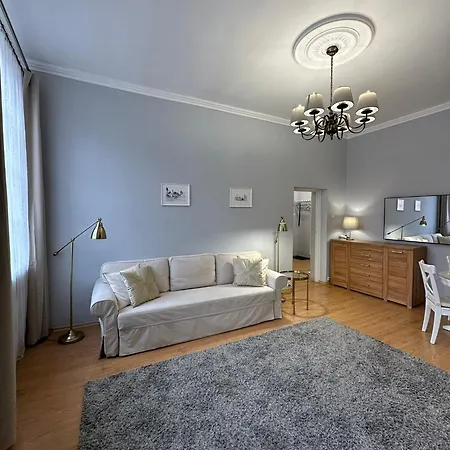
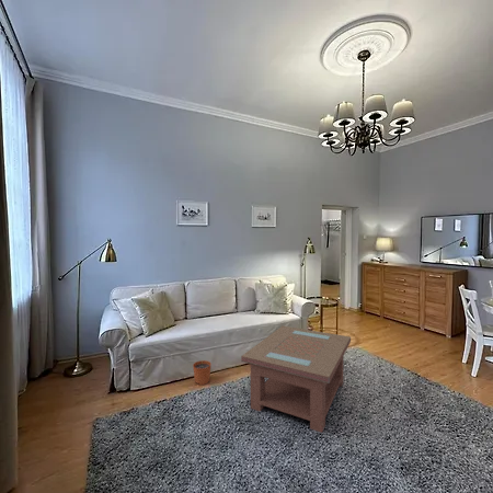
+ coffee table [240,325,352,434]
+ plant pot [192,359,213,386]
